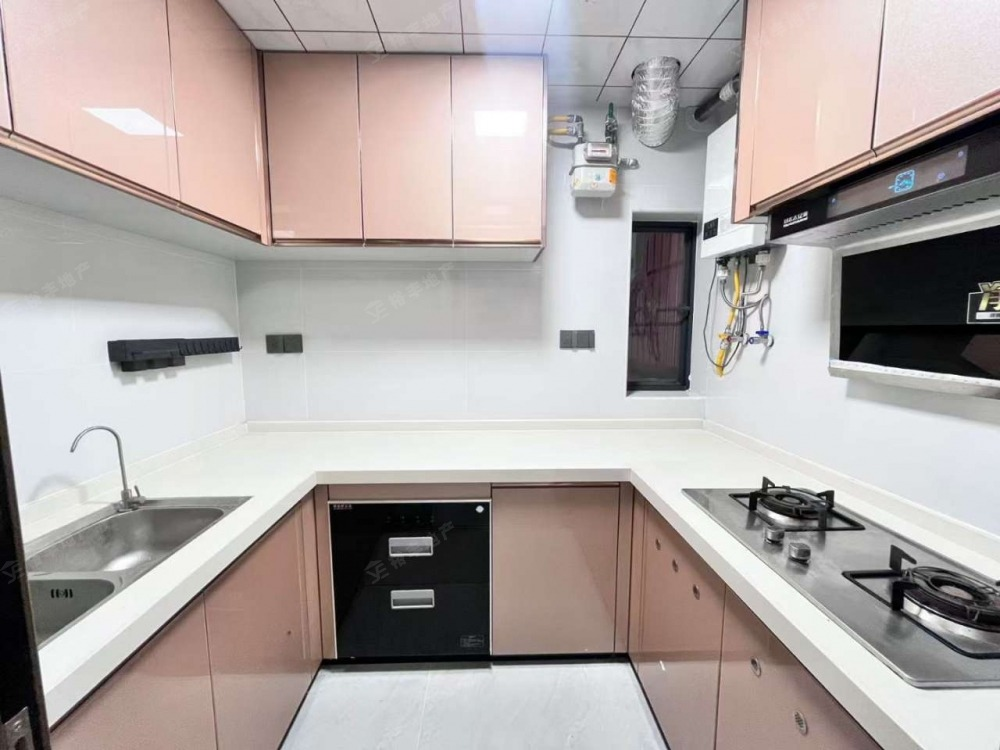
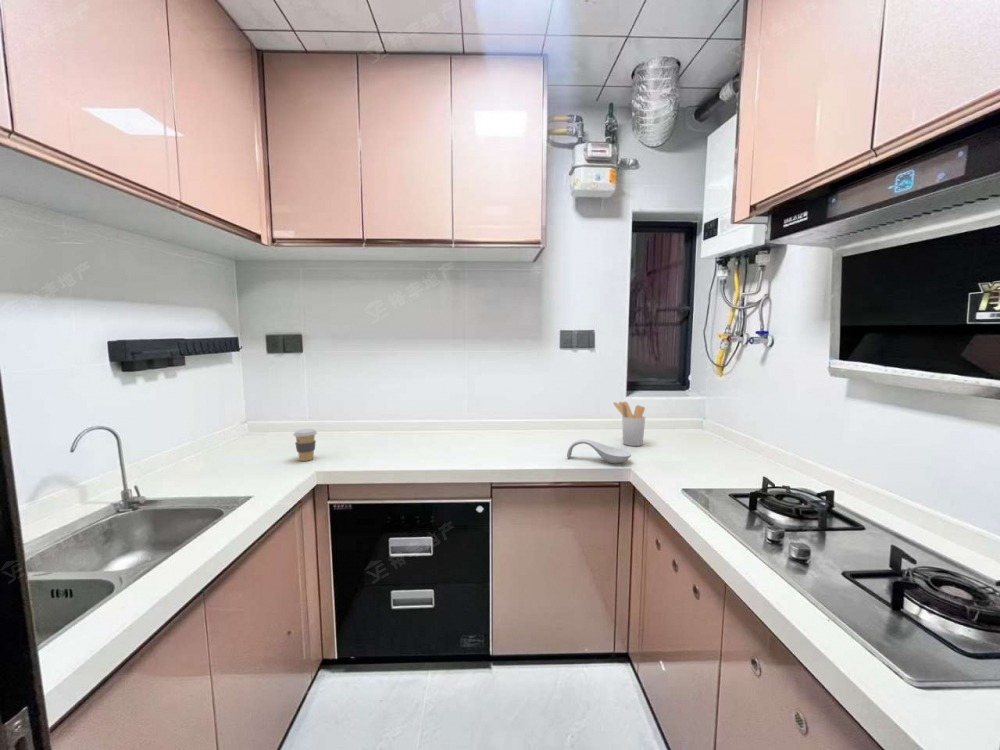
+ coffee cup [293,428,318,462]
+ utensil holder [612,401,646,447]
+ spoon rest [566,438,632,464]
